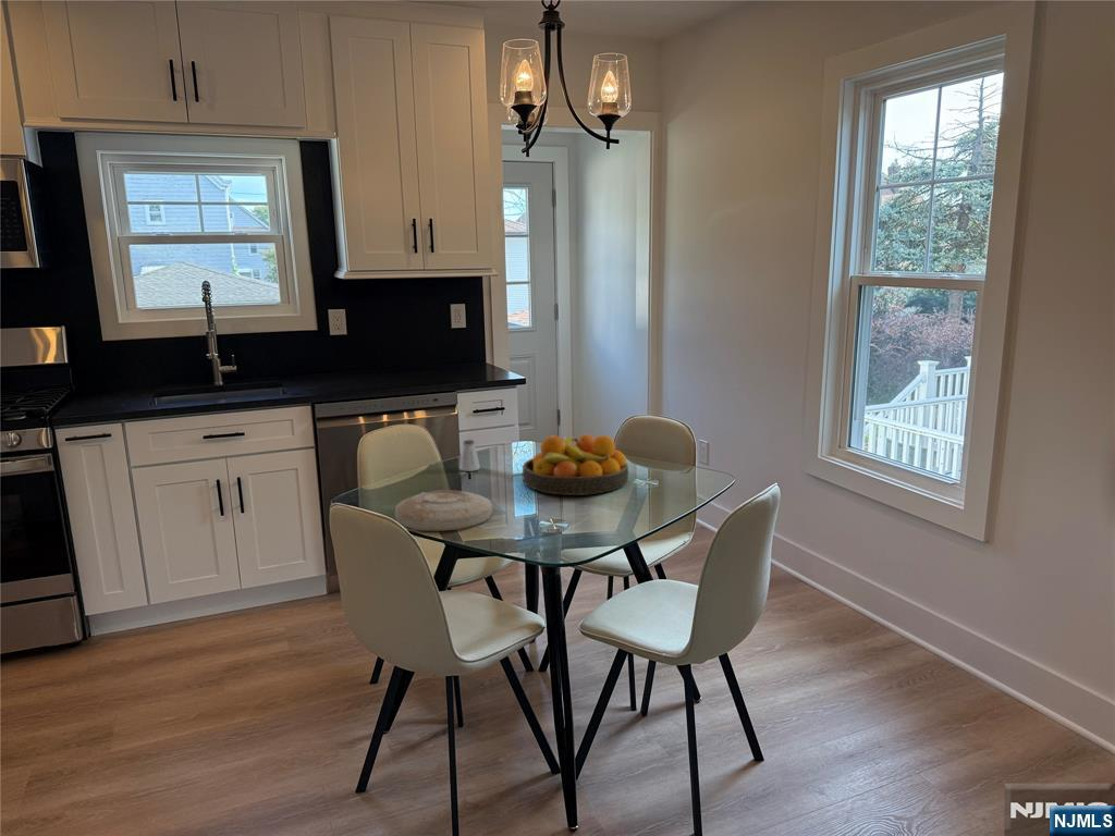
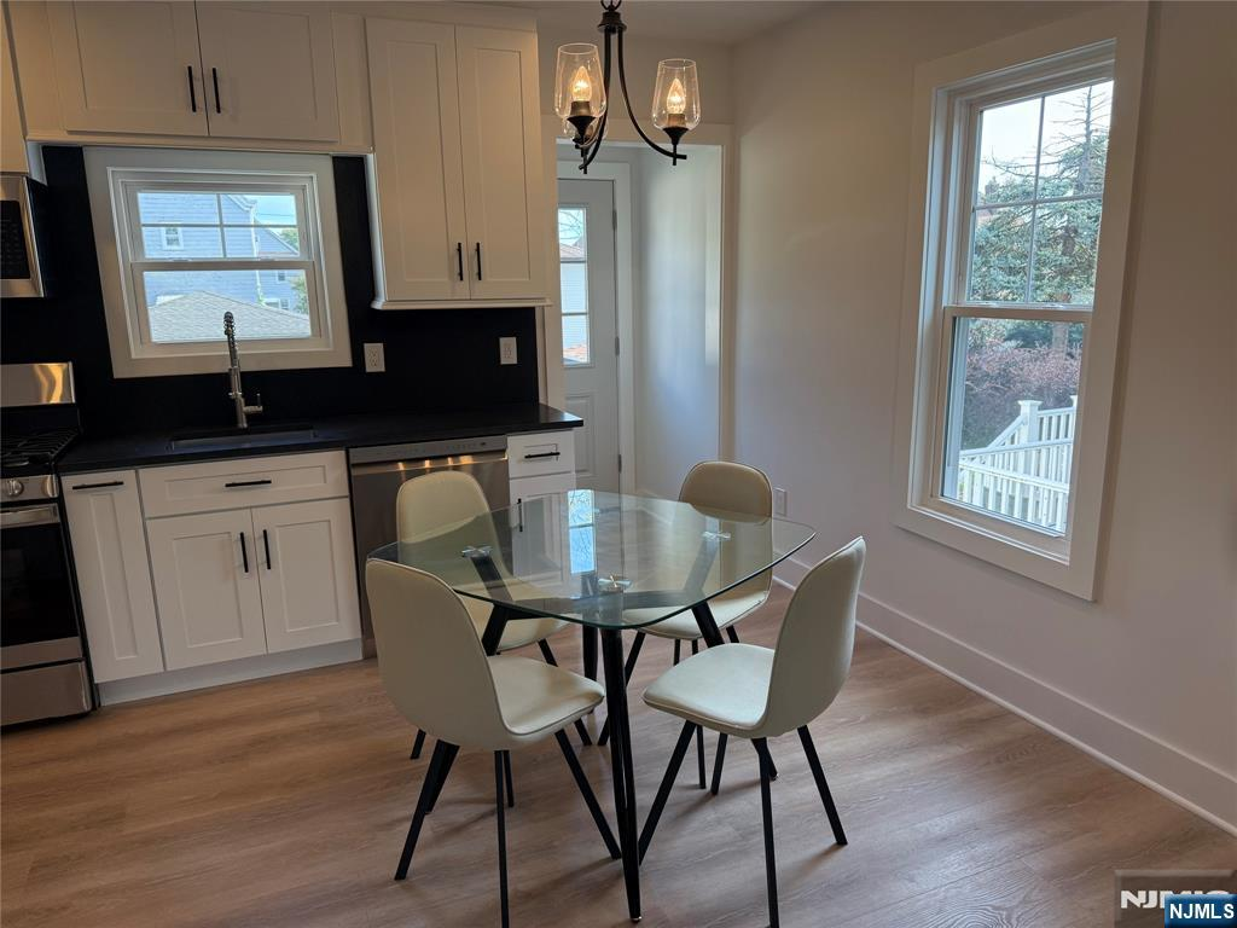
- saltshaker [458,439,481,472]
- plate [394,489,494,532]
- fruit bowl [522,433,629,496]
